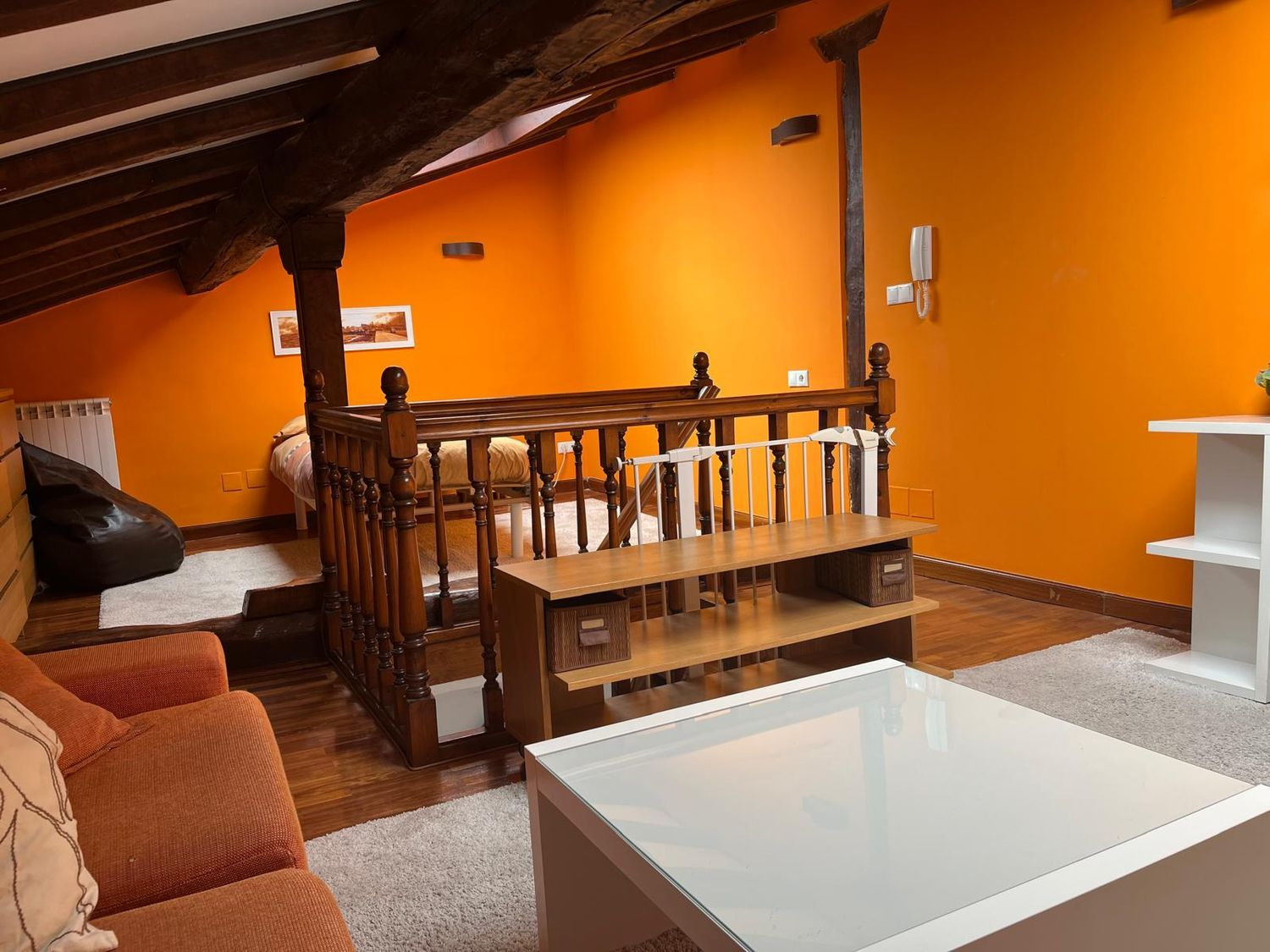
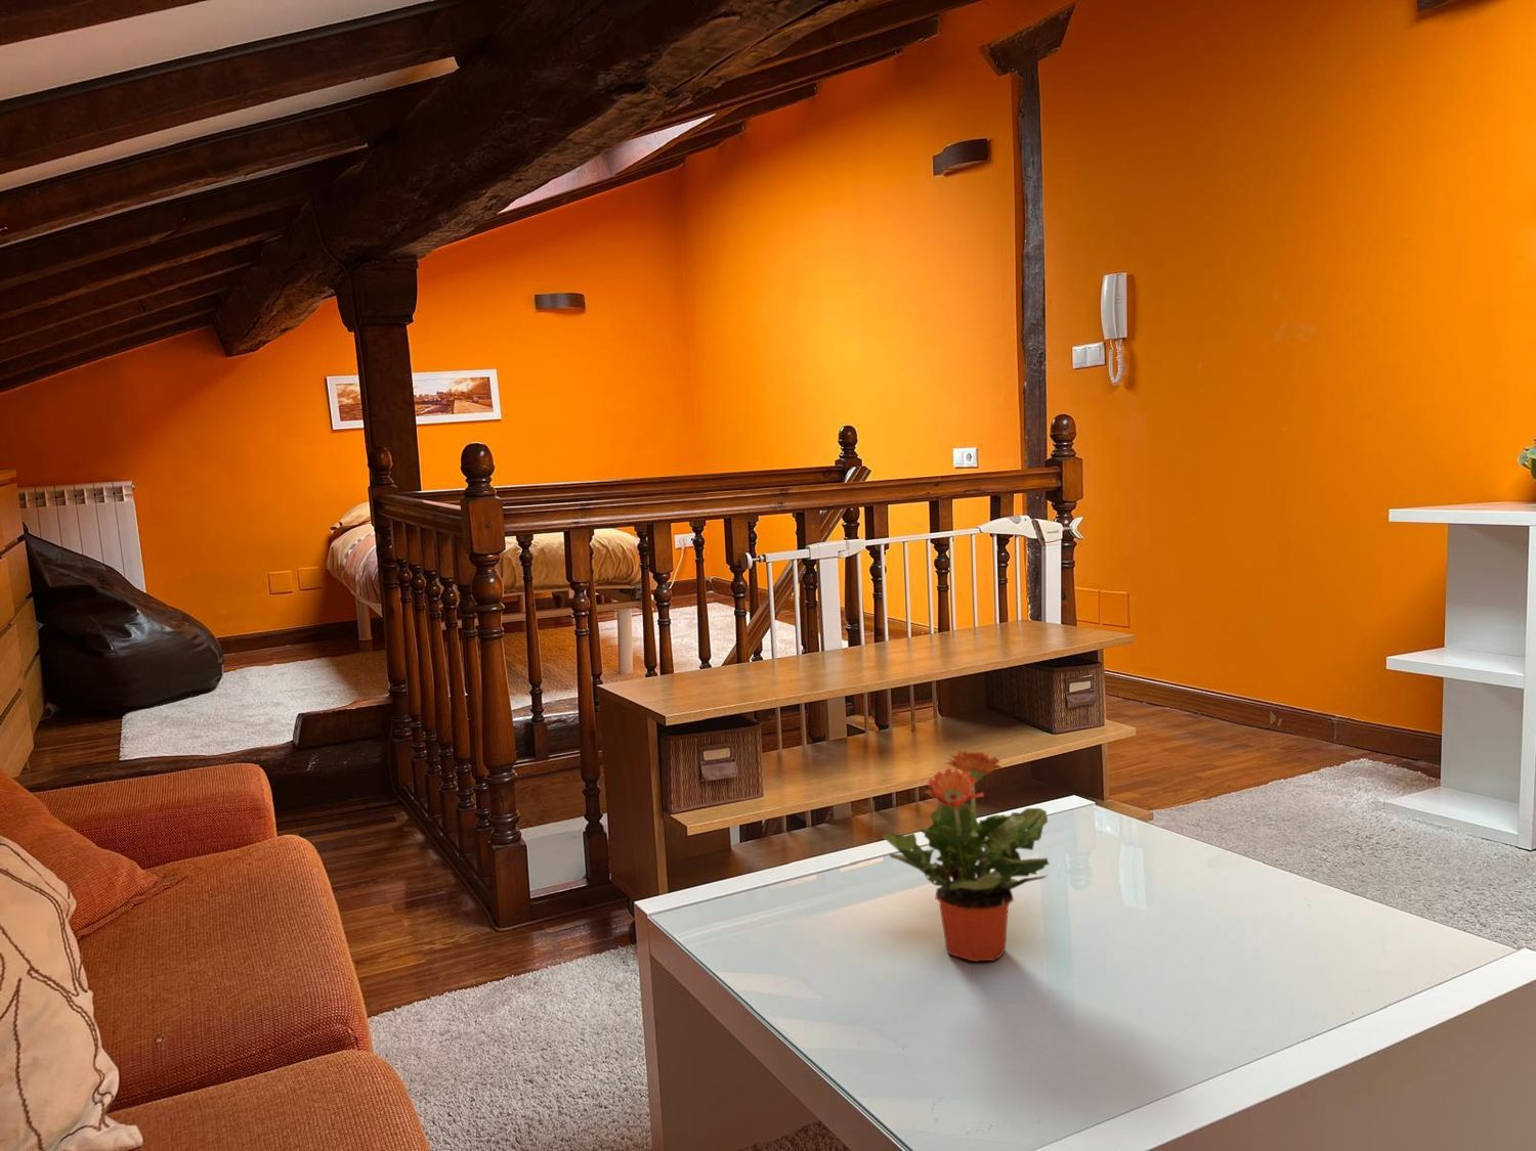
+ potted plant [880,748,1051,962]
